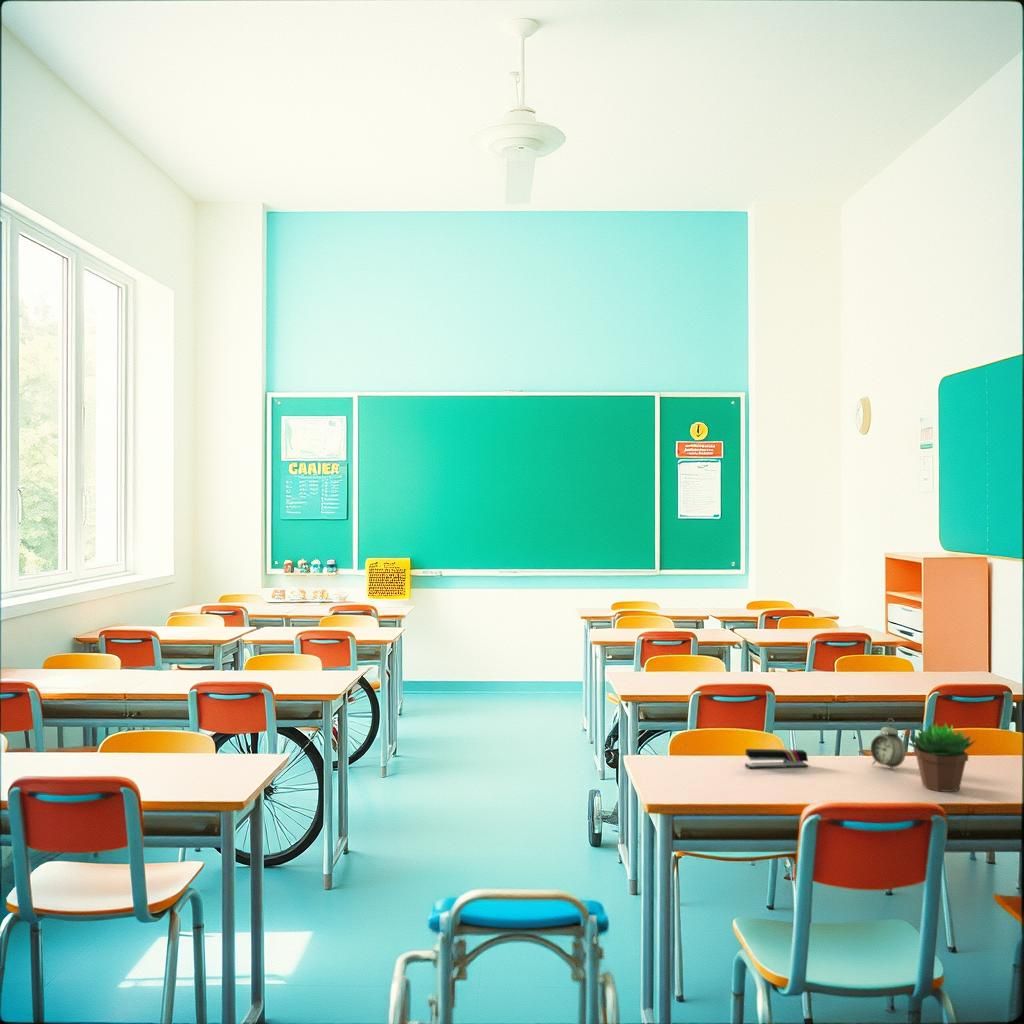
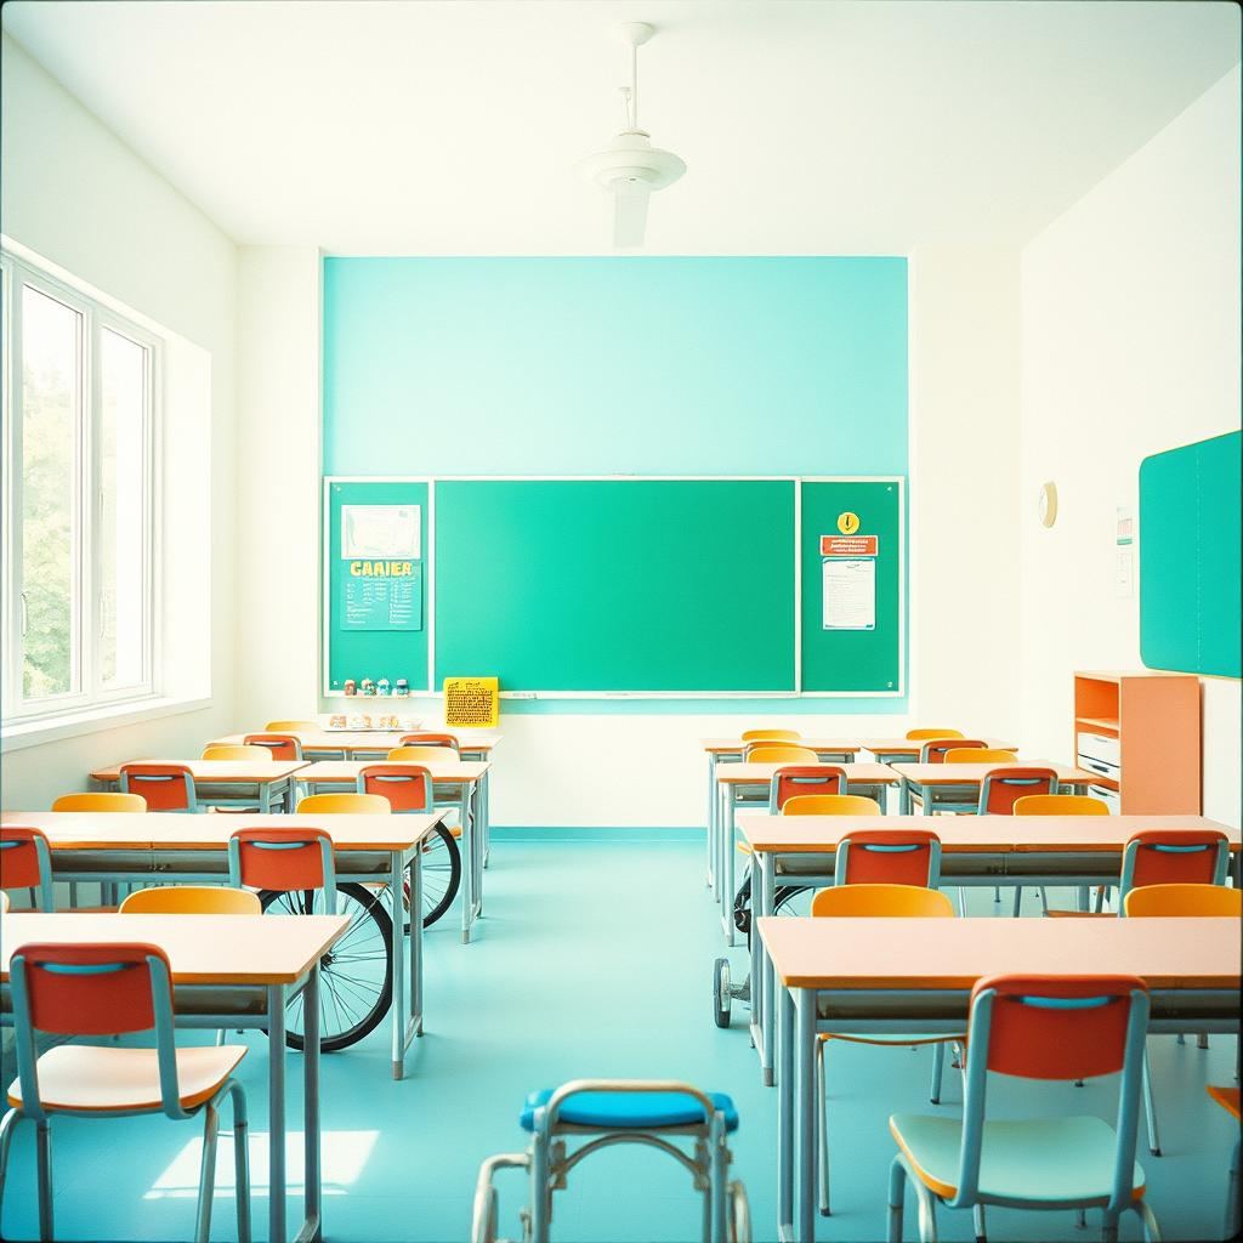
- succulent plant [903,722,977,793]
- alarm clock [869,717,907,772]
- stapler [744,748,809,769]
